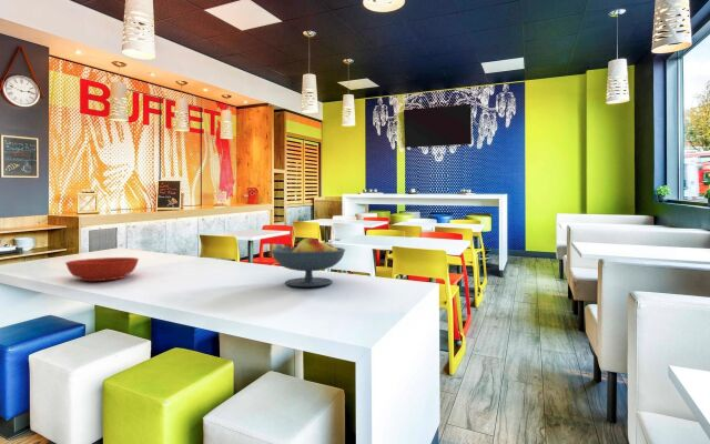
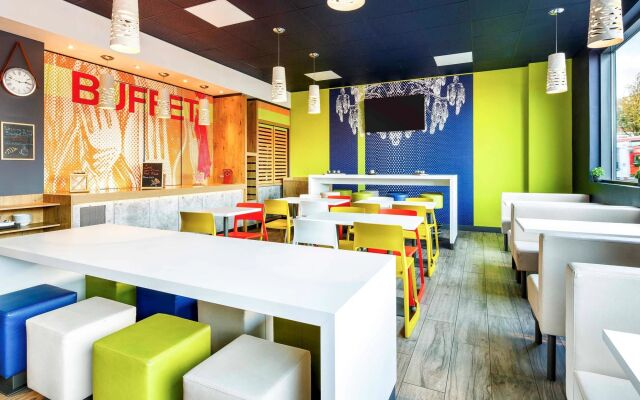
- bowl [64,256,140,282]
- fruit bowl [271,238,346,287]
